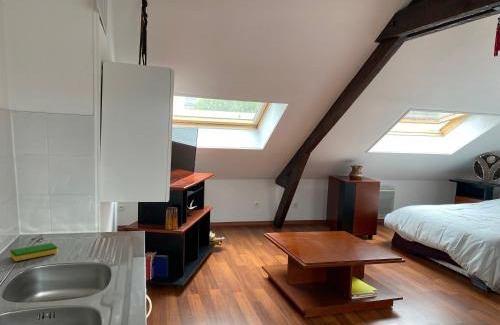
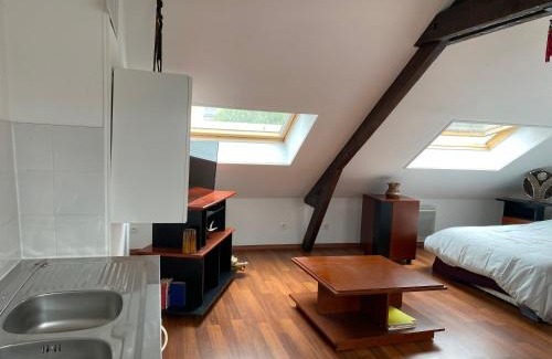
- dish sponge [9,242,59,262]
